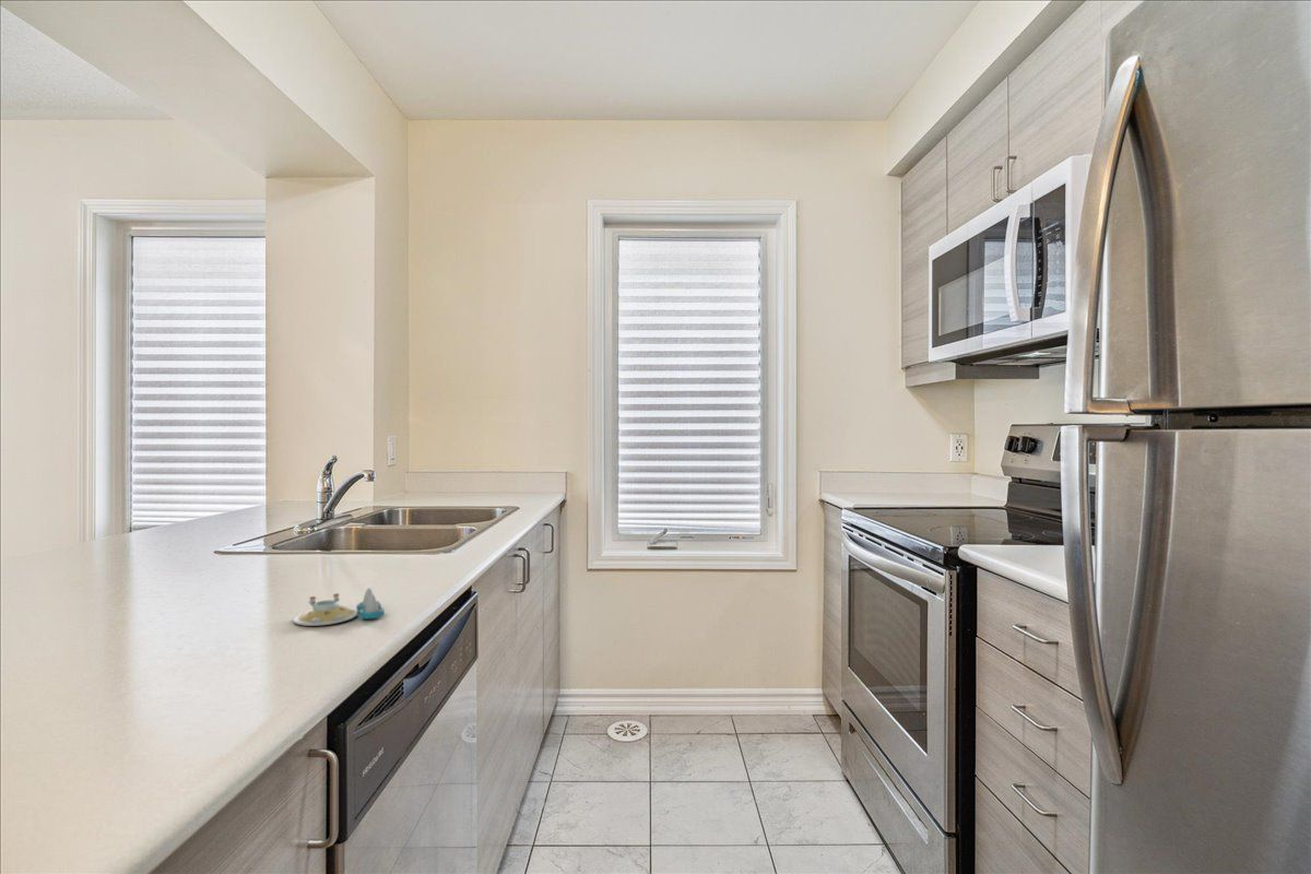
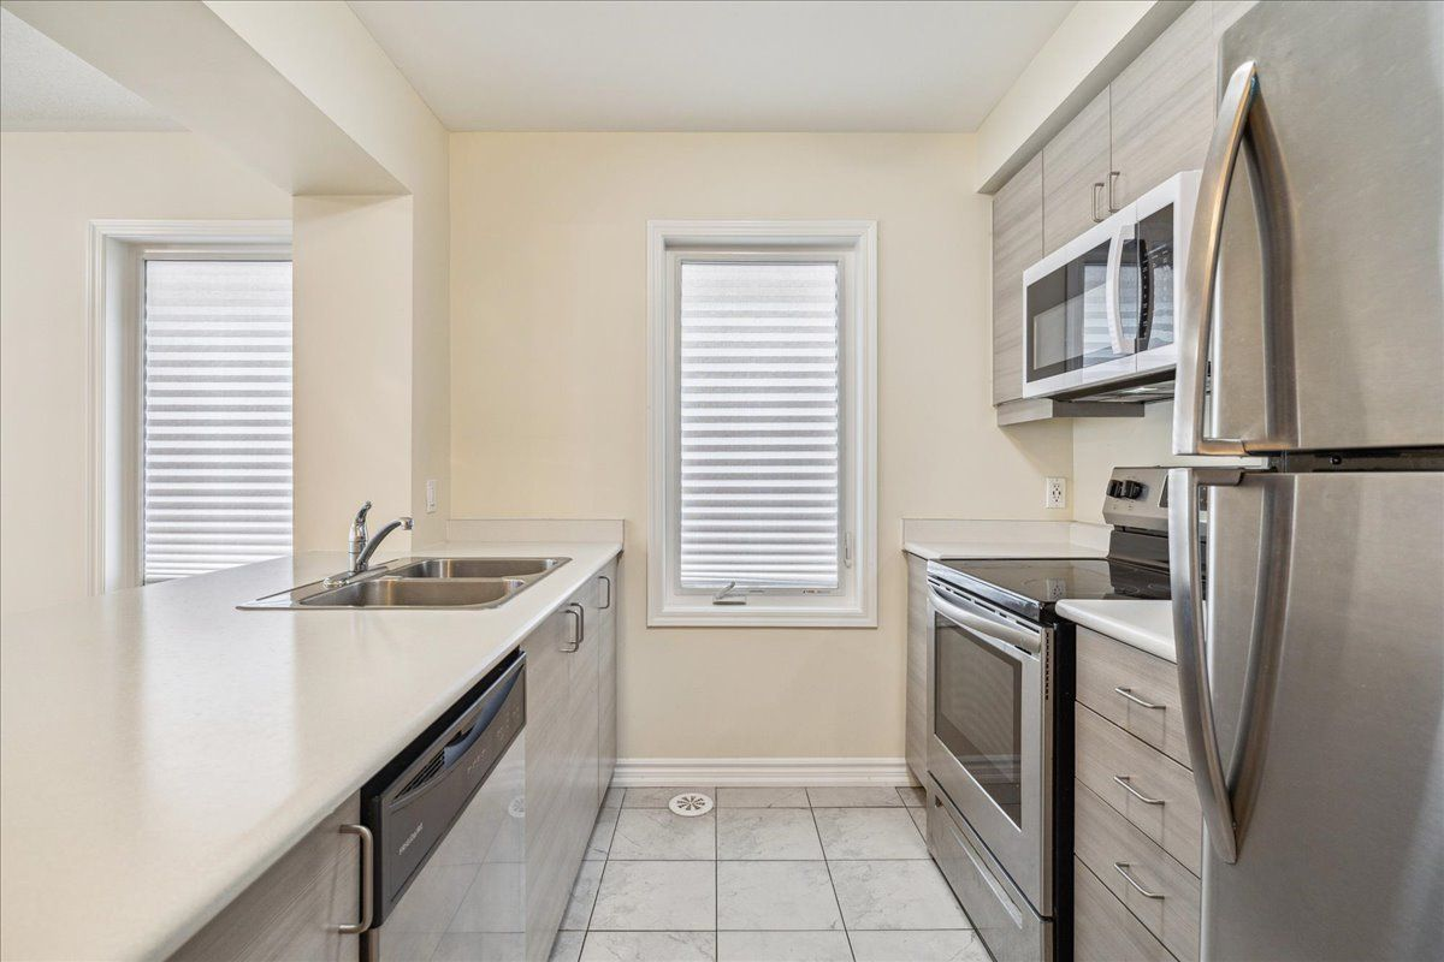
- salt and pepper shaker set [292,587,386,627]
